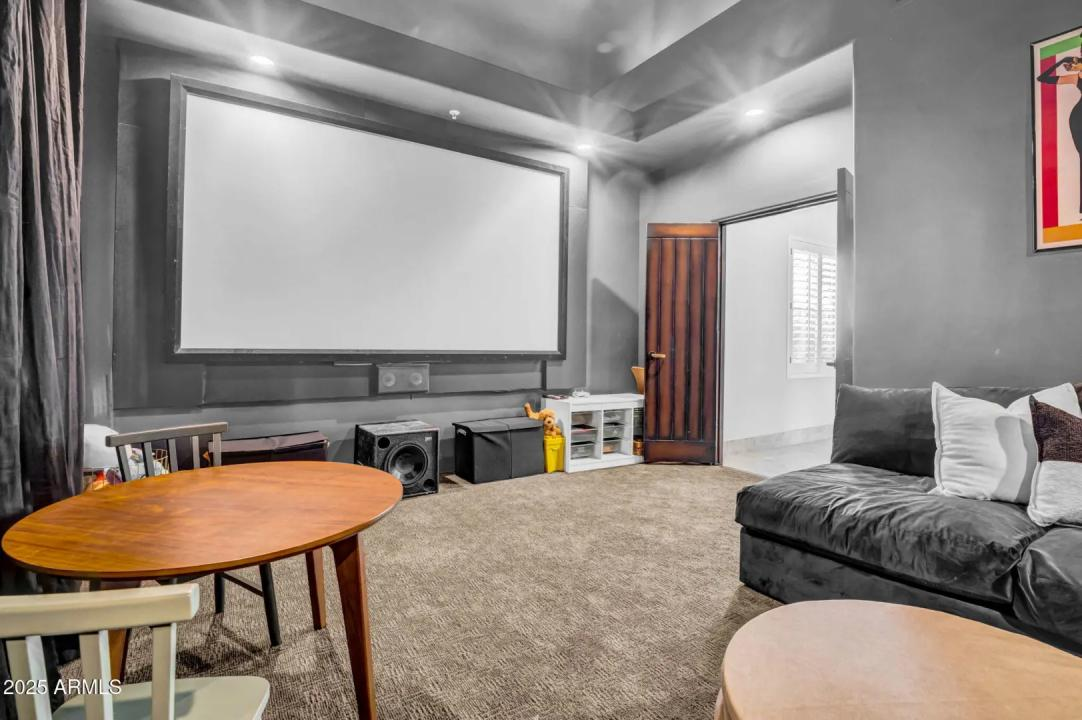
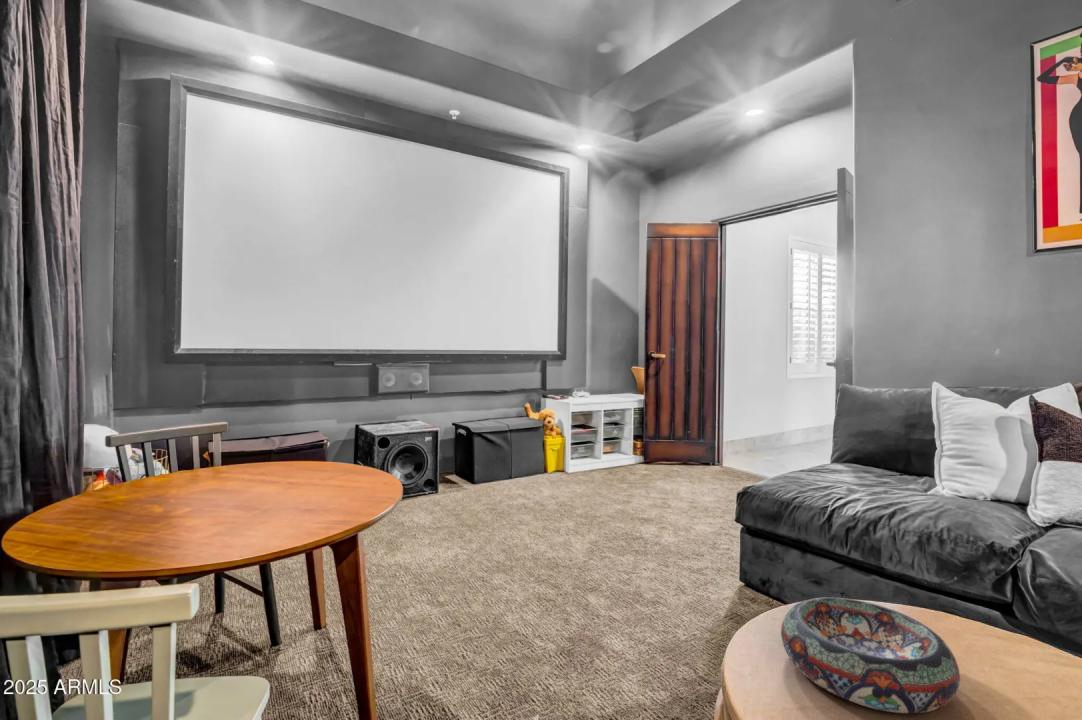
+ decorative bowl [780,596,961,714]
